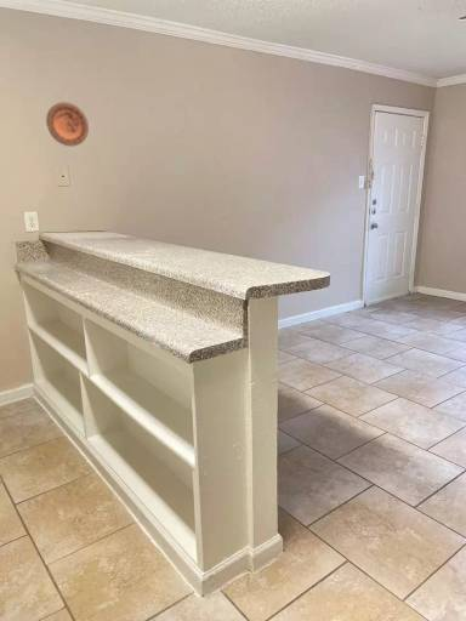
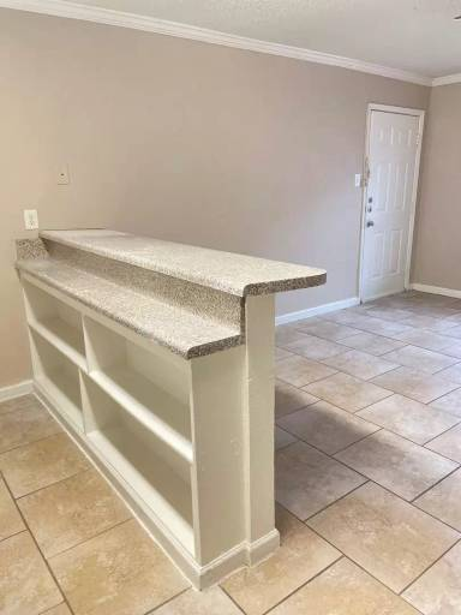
- decorative plate [45,101,90,147]
